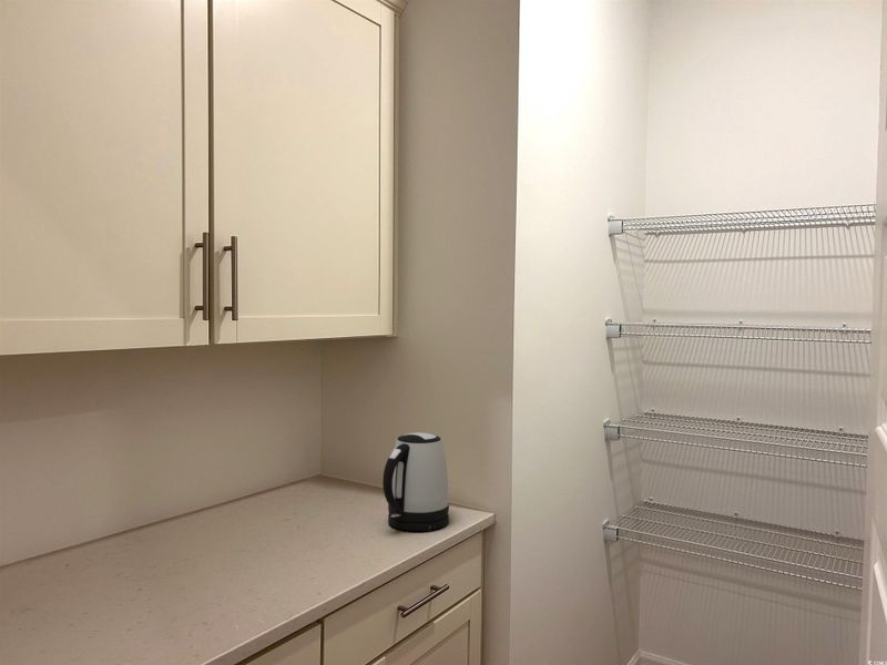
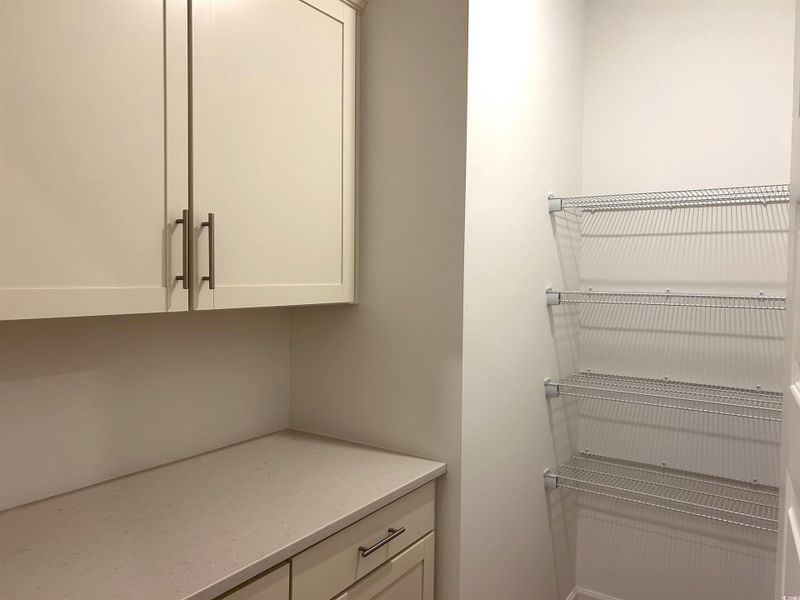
- kettle [381,431,450,532]
